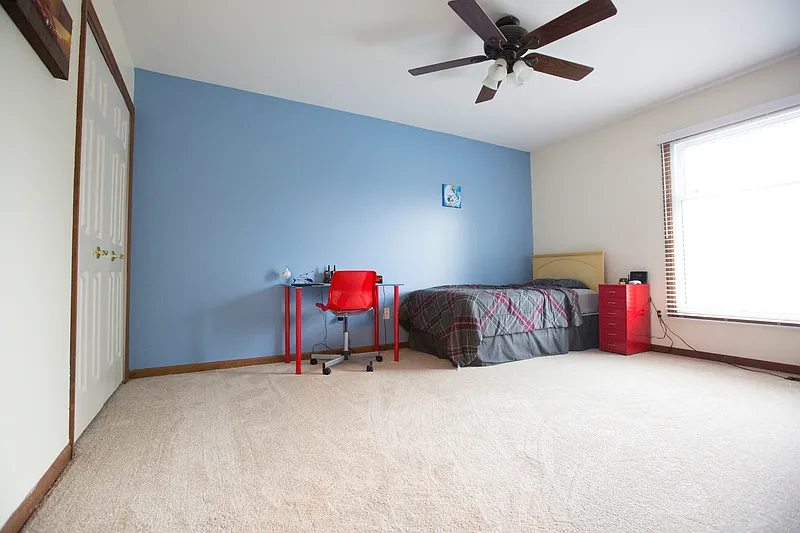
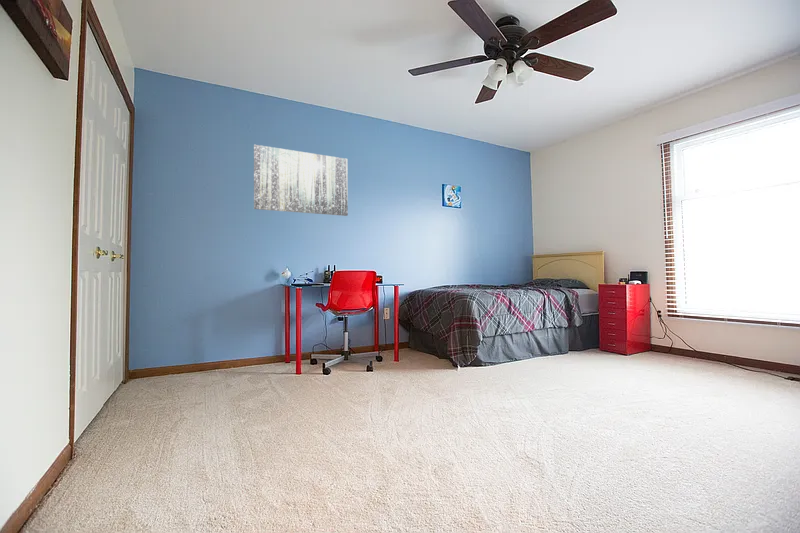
+ wall art [253,144,349,217]
